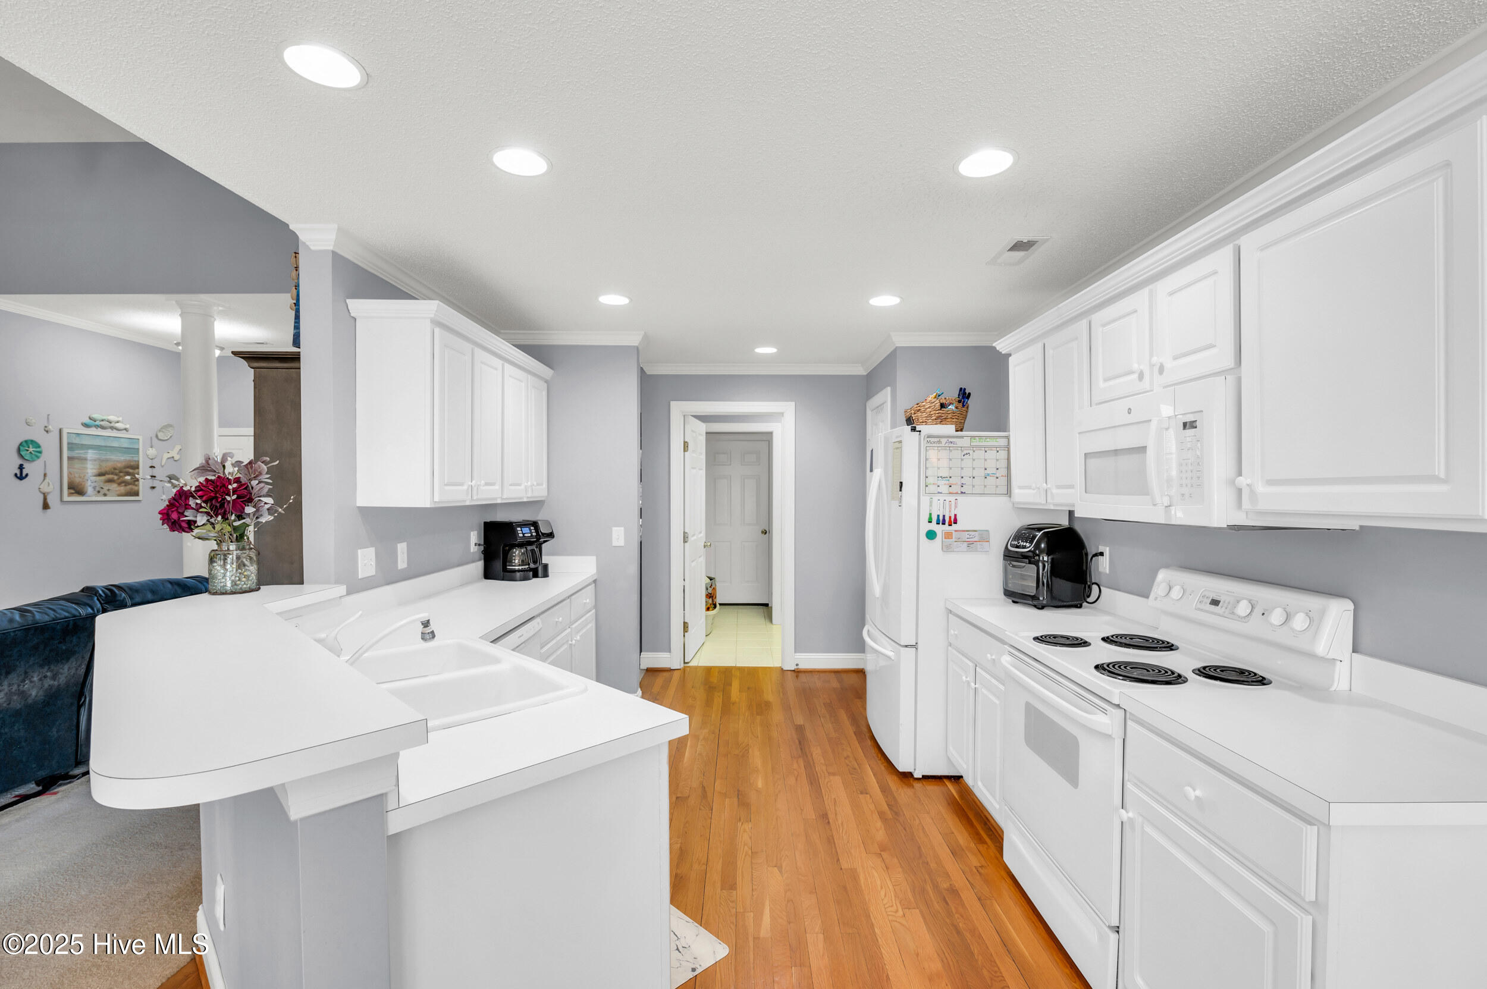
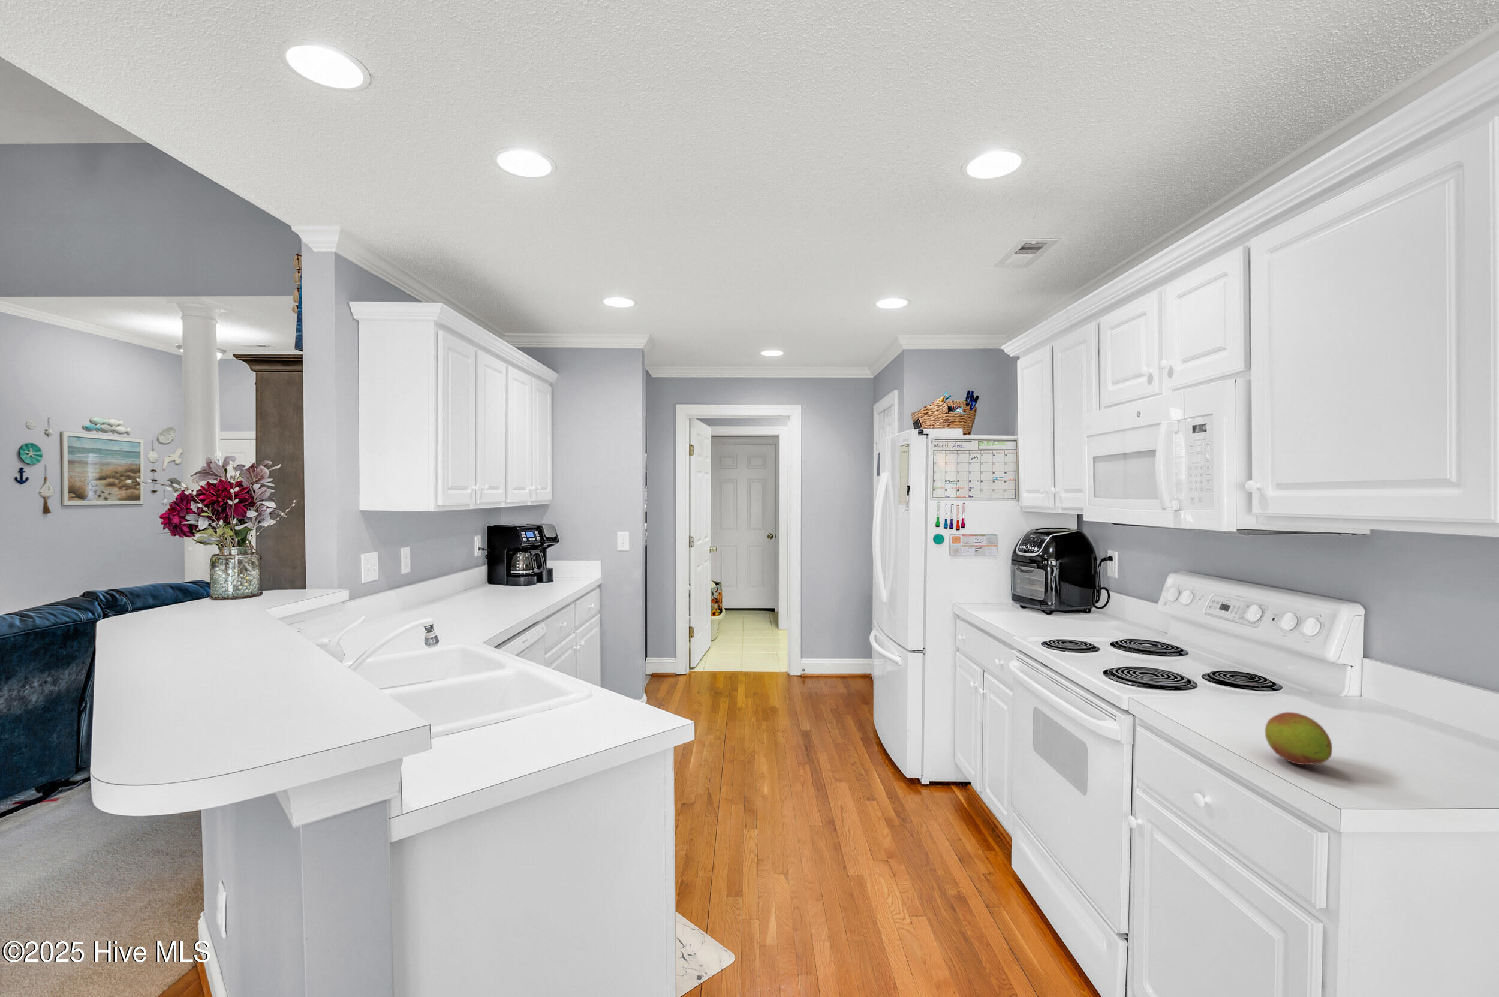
+ fruit [1264,712,1333,766]
